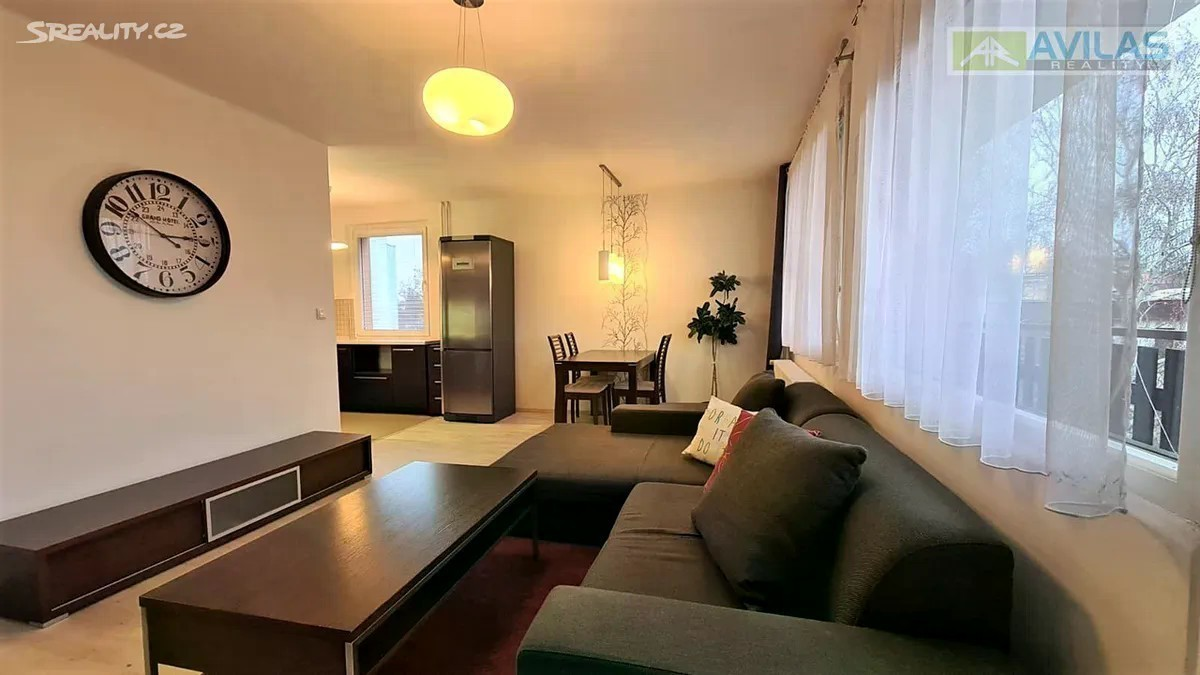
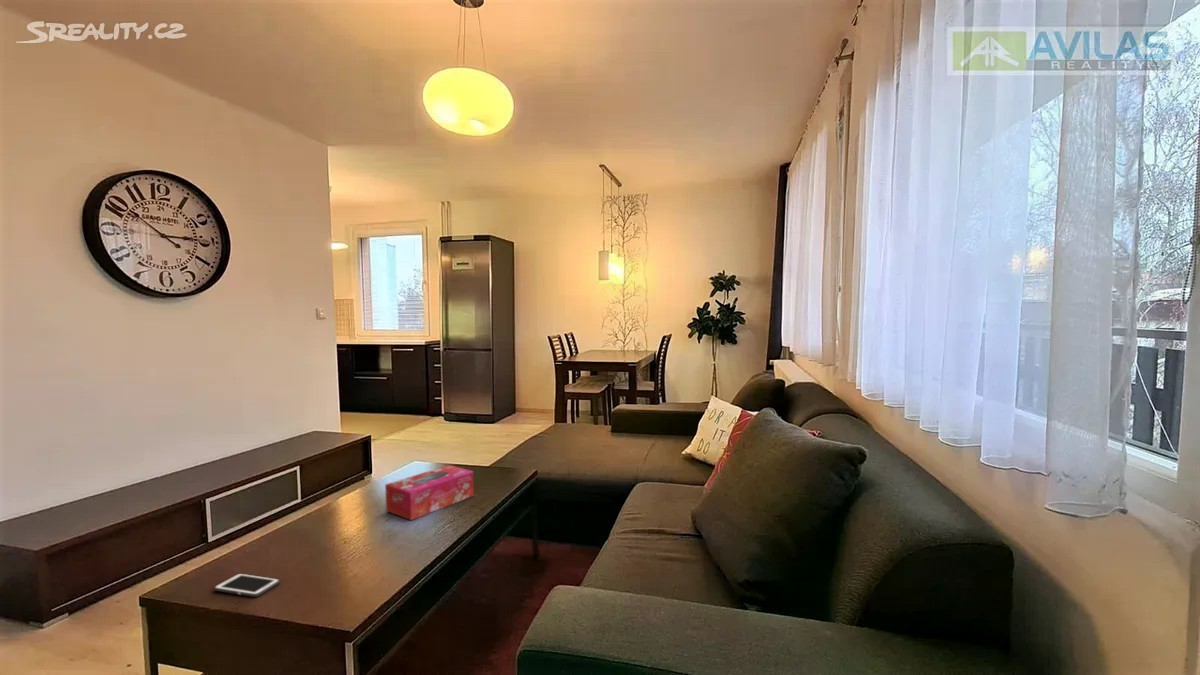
+ cell phone [213,573,281,598]
+ tissue box [384,464,475,521]
